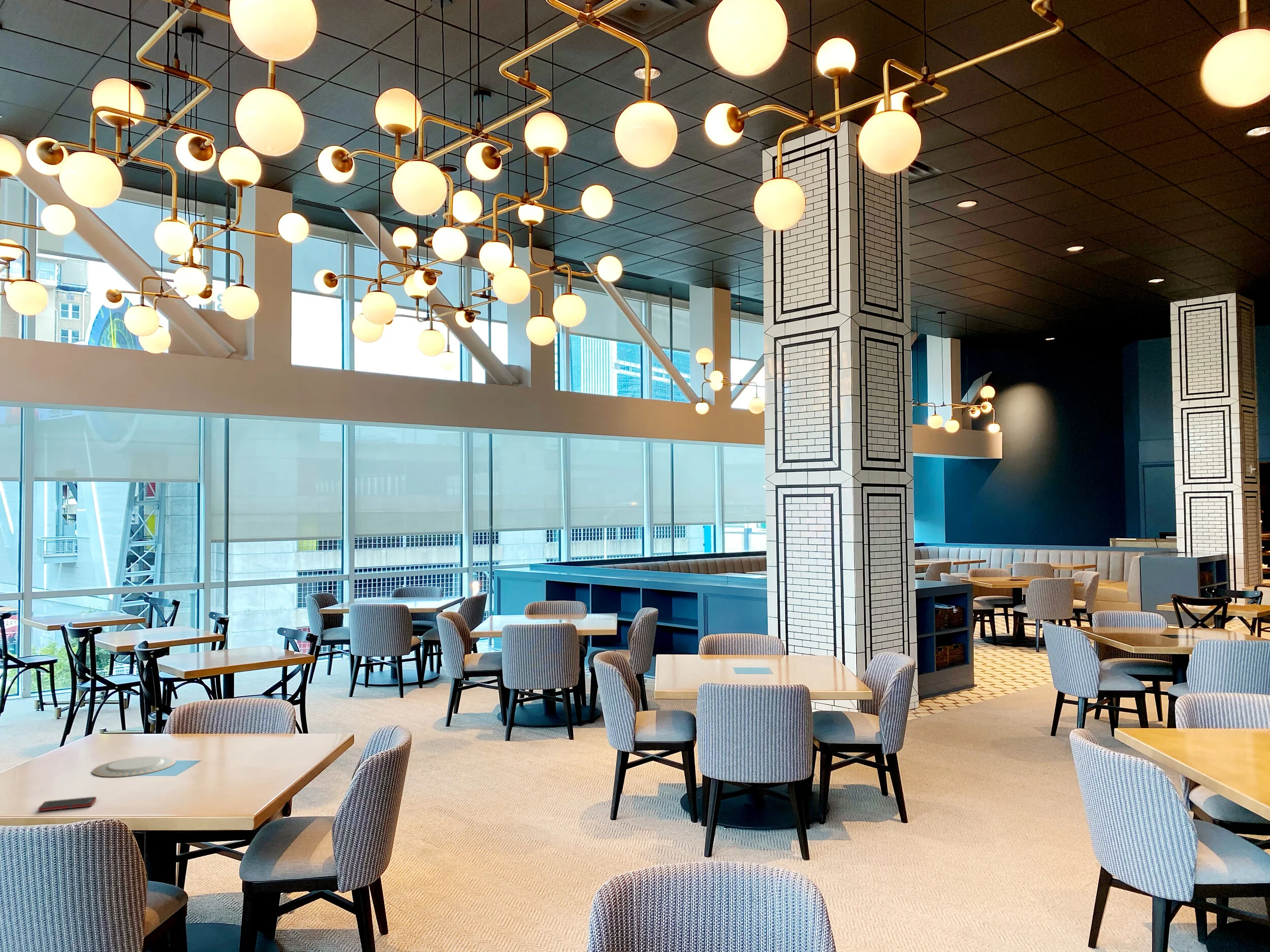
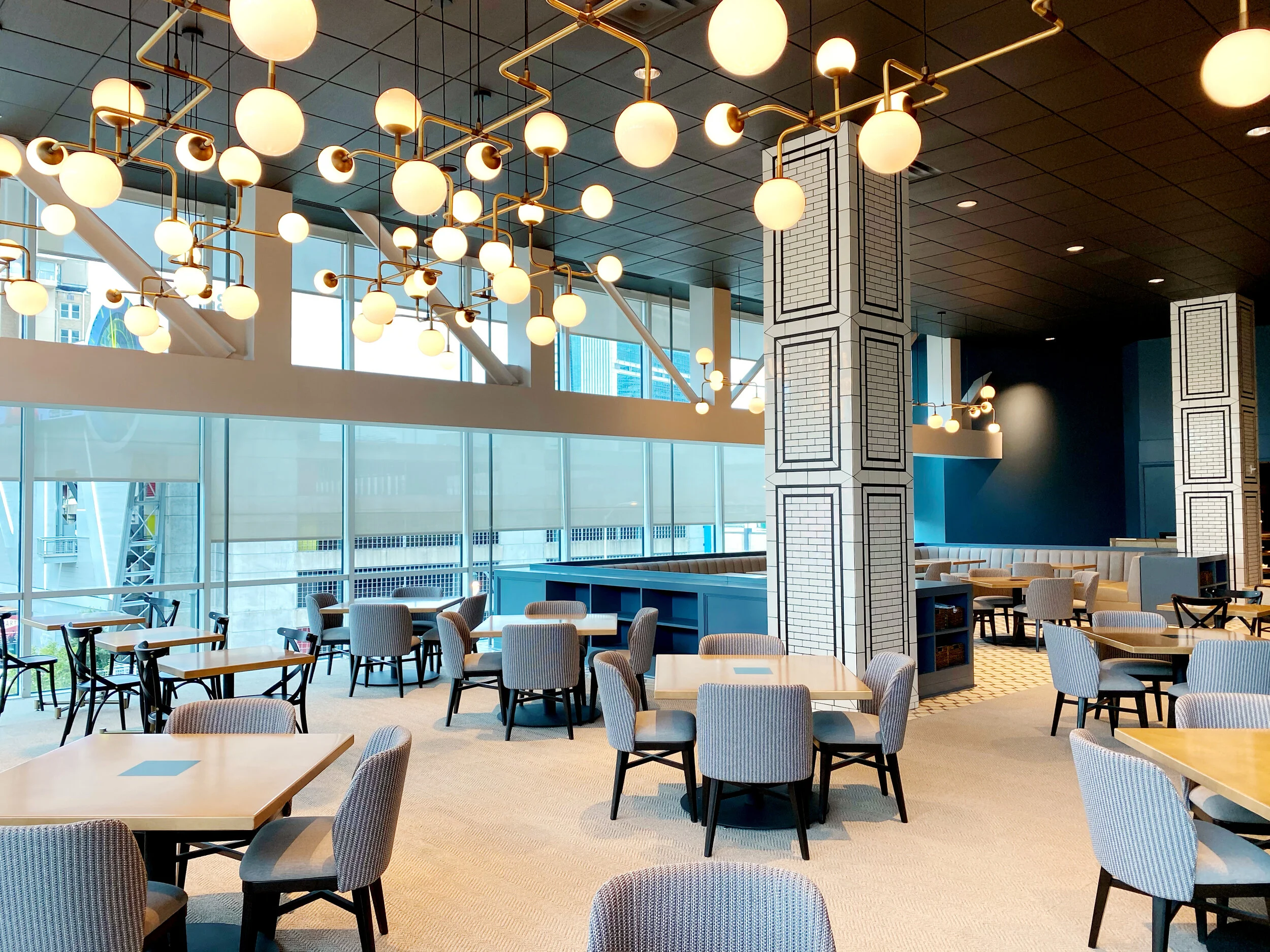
- cell phone [38,796,97,811]
- chinaware [91,756,177,777]
